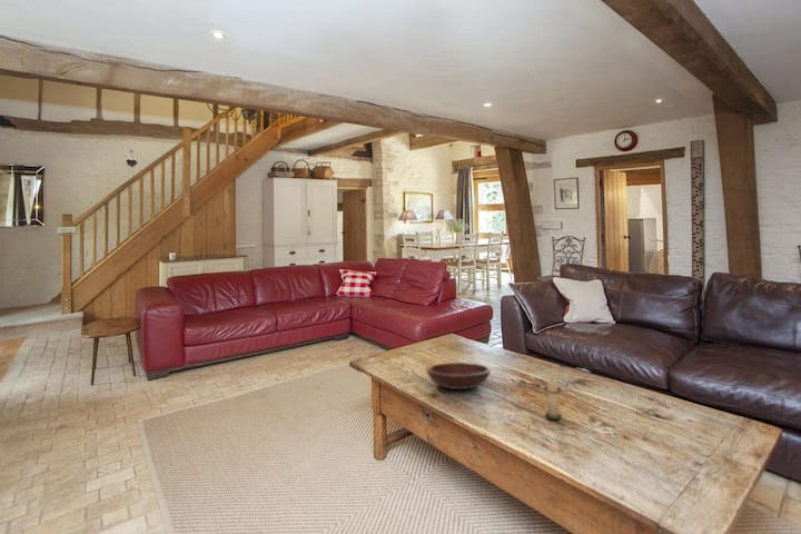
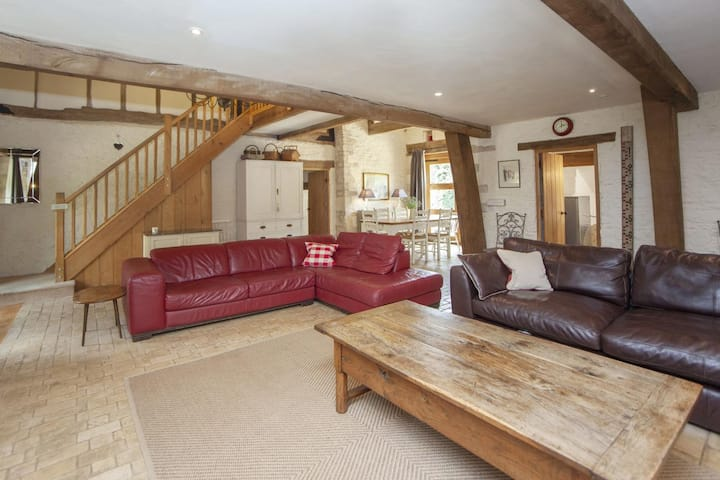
- wooden bowl [426,362,492,390]
- candle [543,378,564,421]
